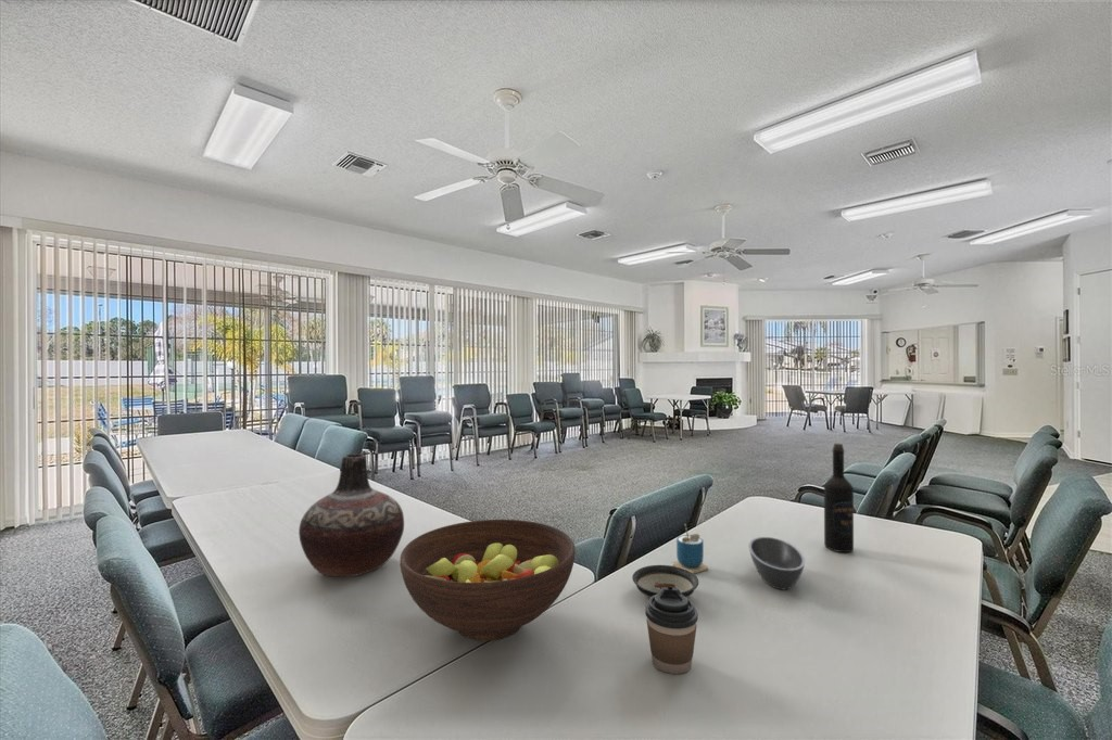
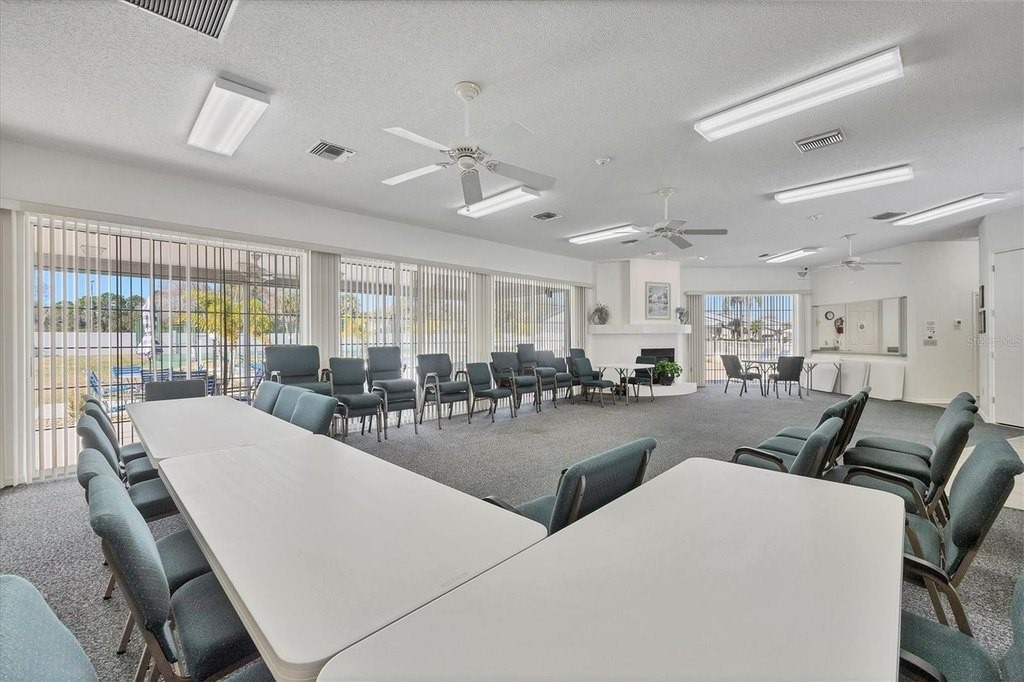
- cup [671,523,709,574]
- coffee cup [644,587,699,675]
- bowl [748,536,806,590]
- vase [298,454,405,577]
- saucer [631,564,699,599]
- wine bottle [823,443,855,553]
- fruit bowl [399,519,577,642]
